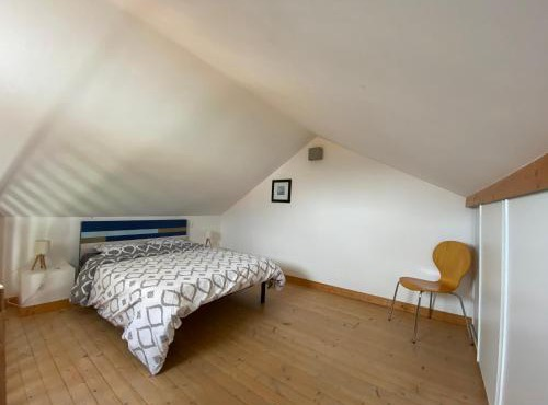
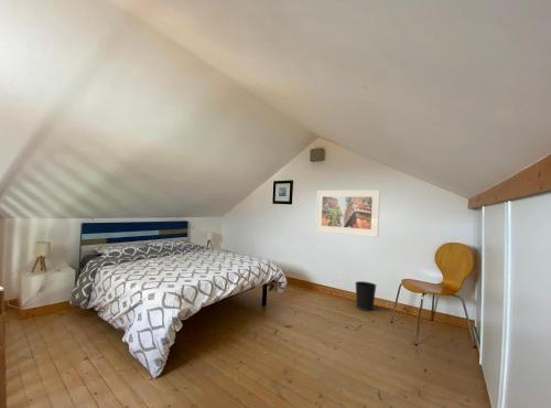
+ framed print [314,189,381,238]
+ wastebasket [354,280,377,312]
